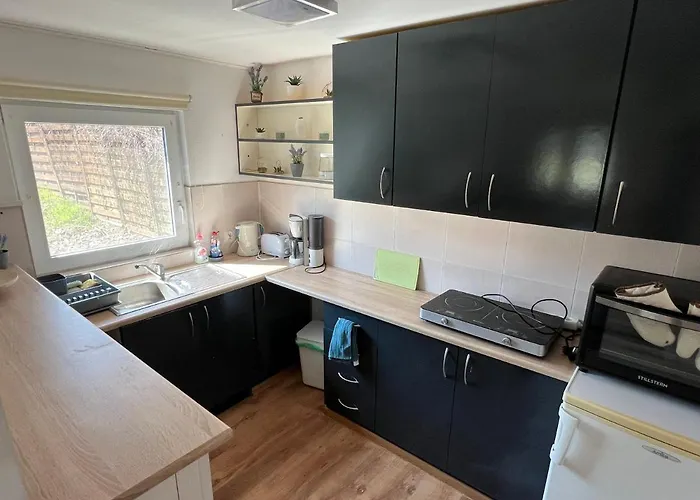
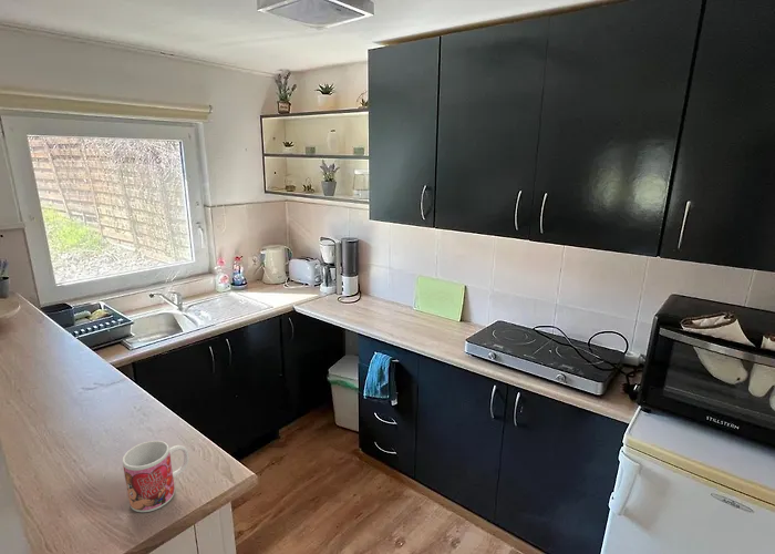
+ mug [122,440,189,513]
